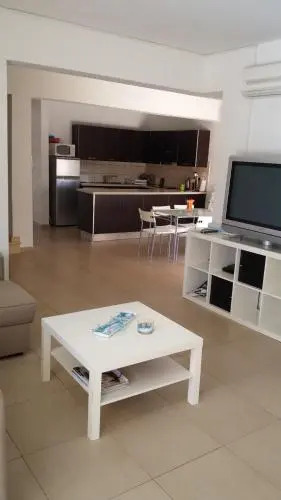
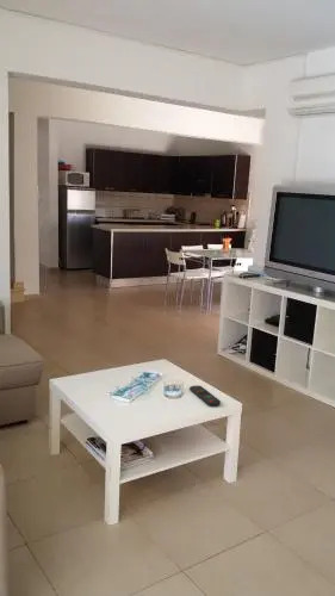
+ remote control [188,385,222,408]
